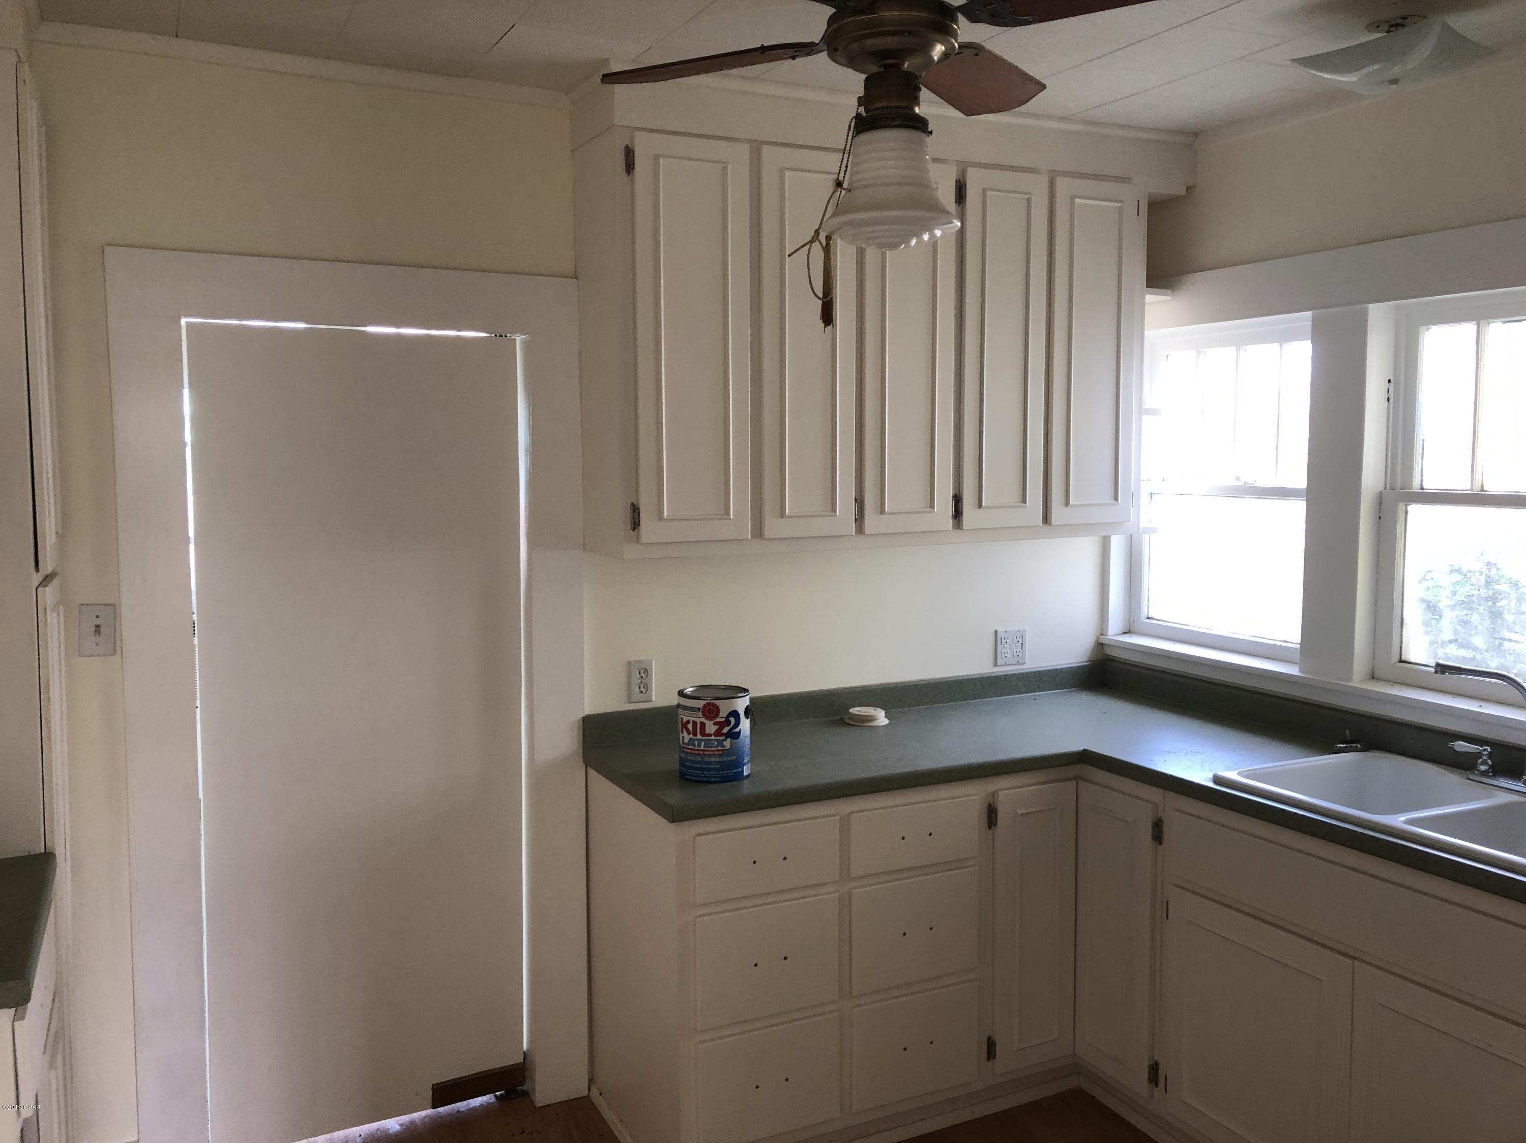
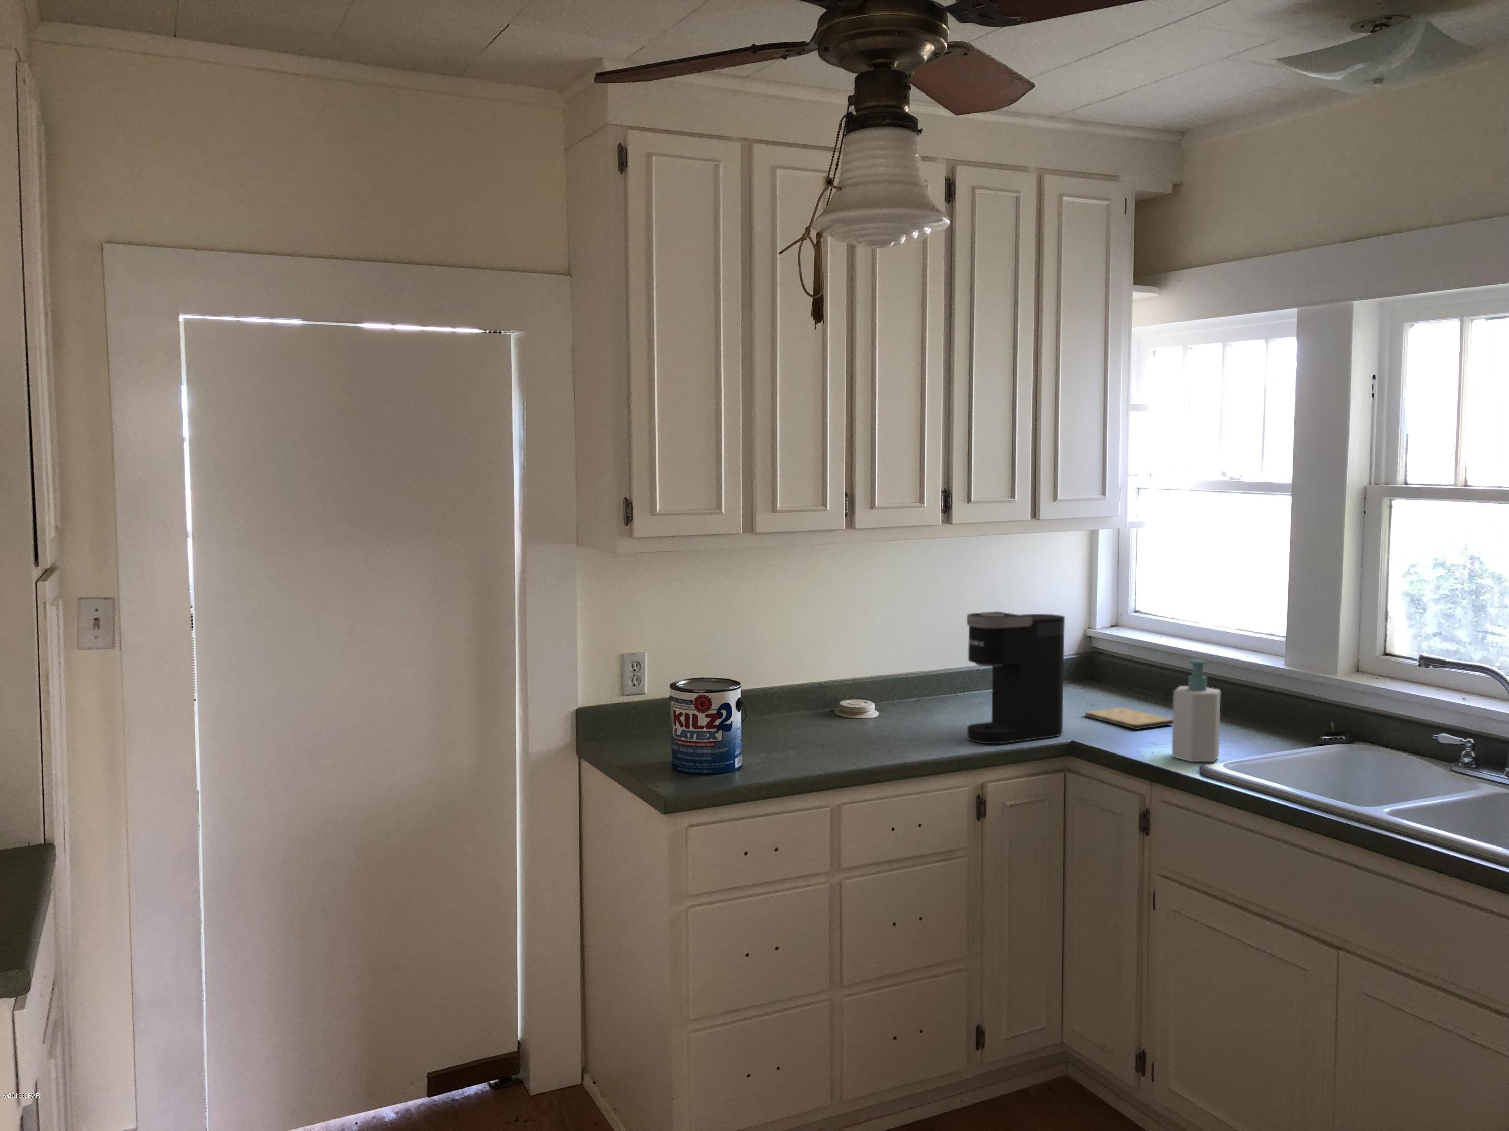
+ coffee maker [966,612,1066,745]
+ soap bottle [1172,659,1221,762]
+ cutting board [1085,707,1173,729]
